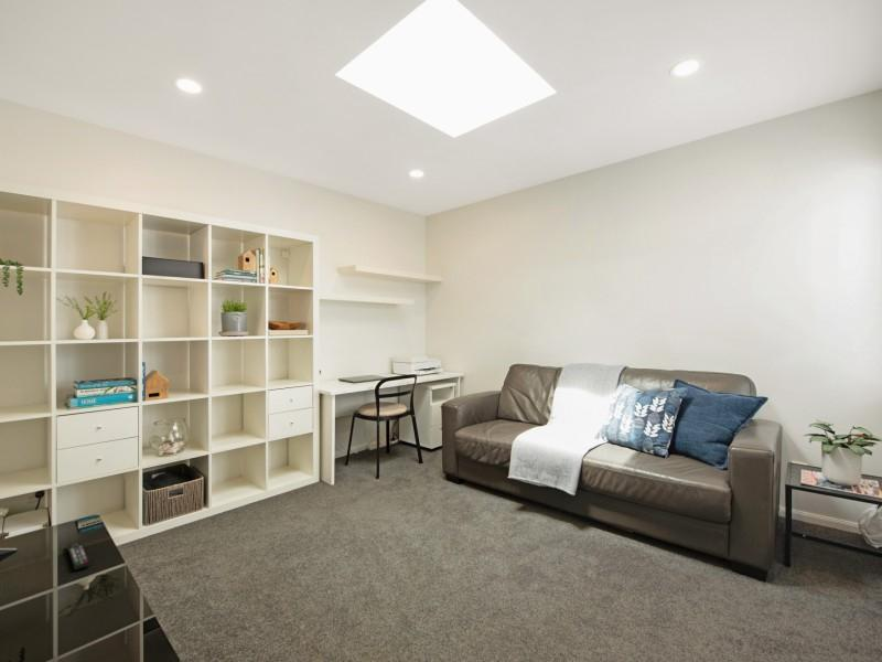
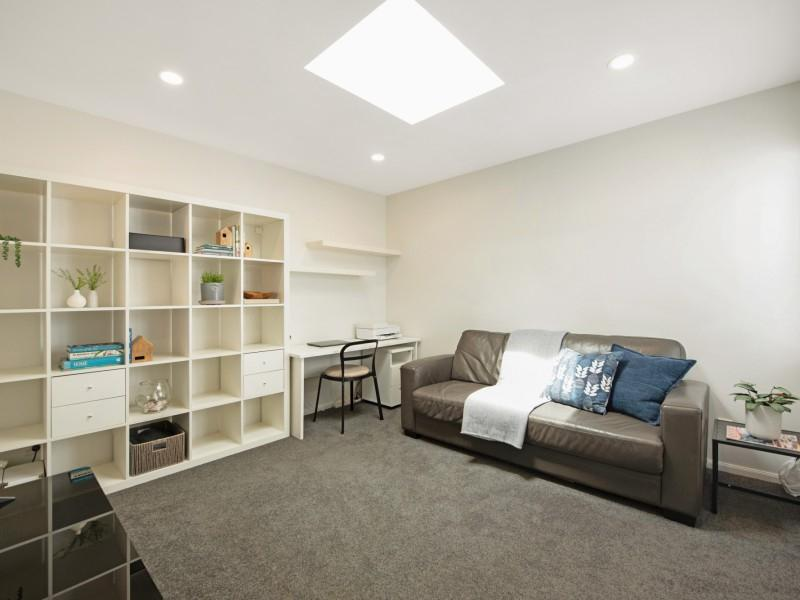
- remote control [66,540,90,572]
